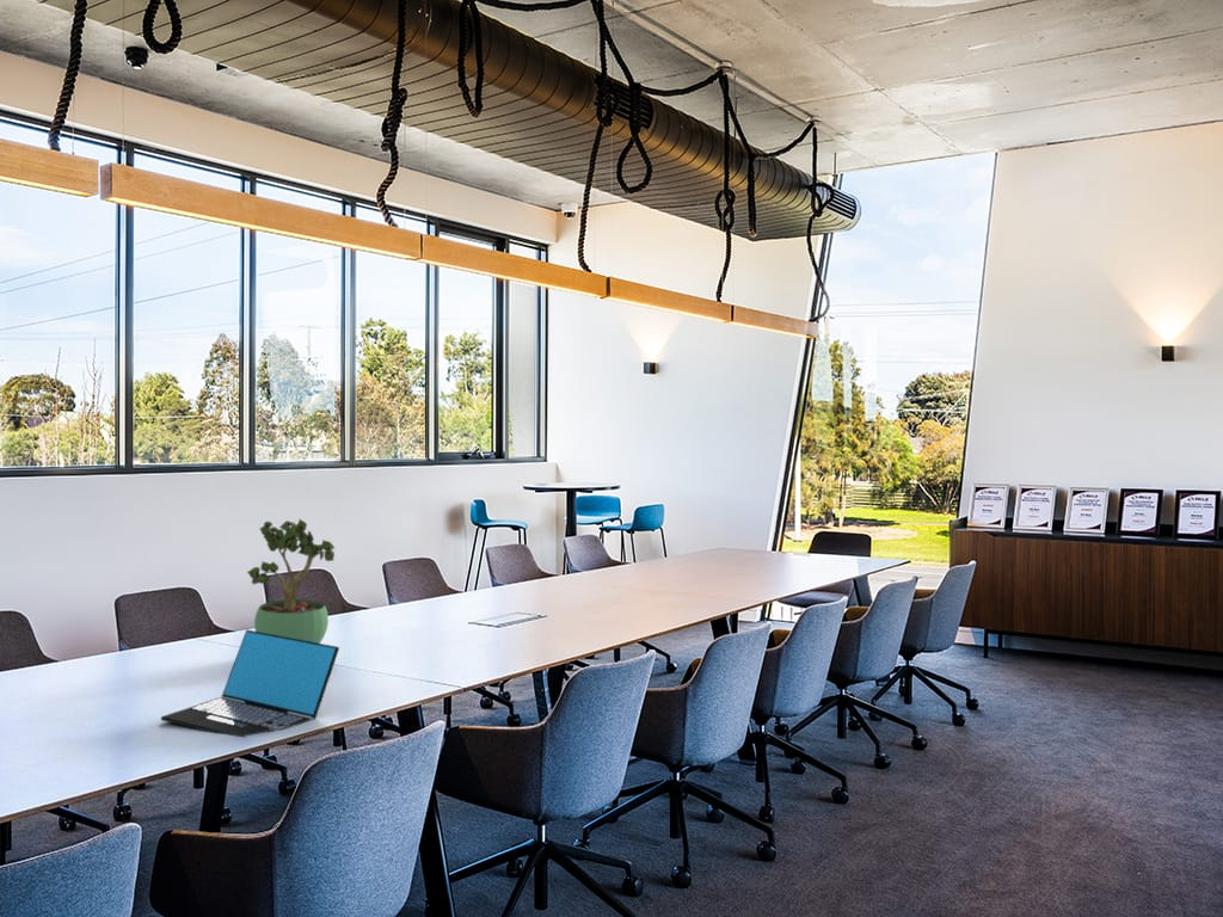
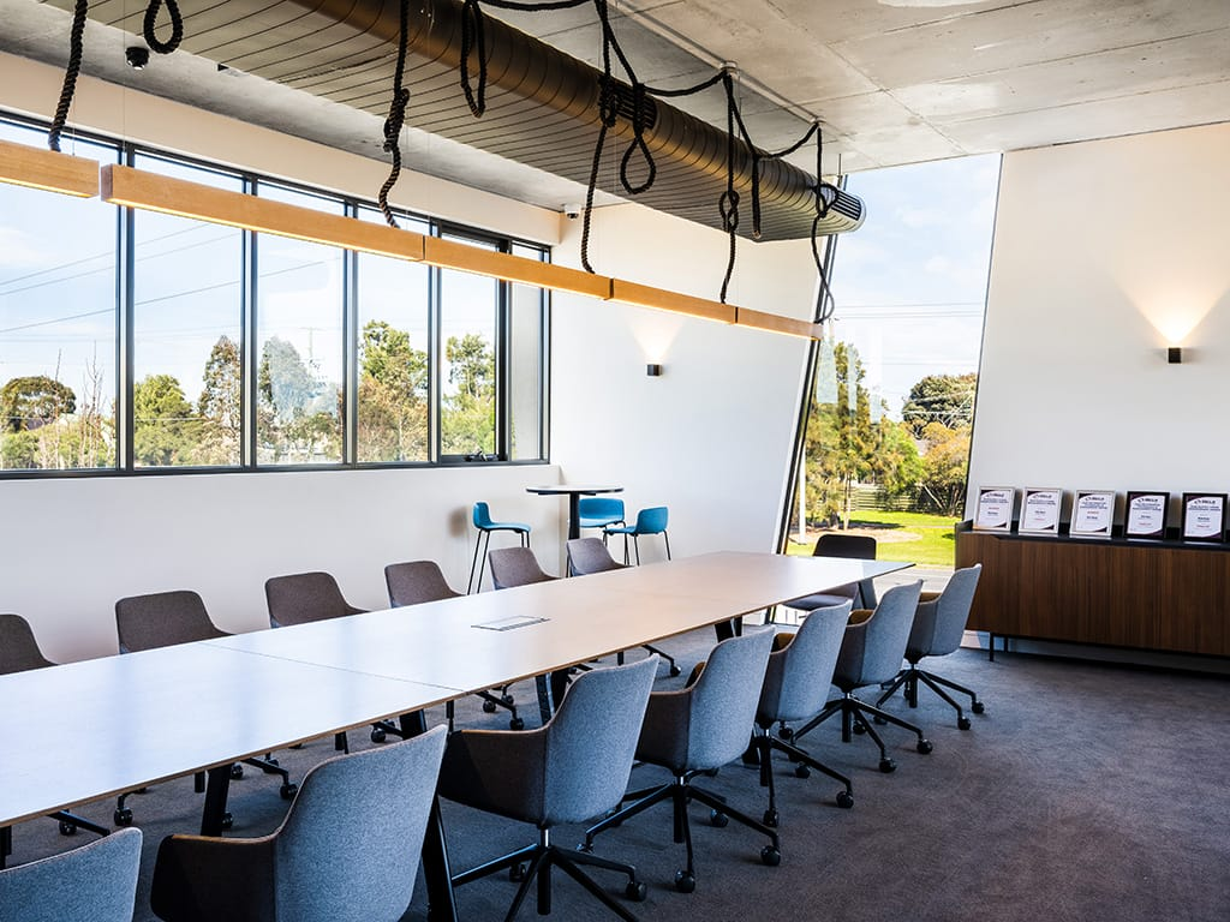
- potted plant [246,518,336,644]
- laptop [160,629,340,738]
